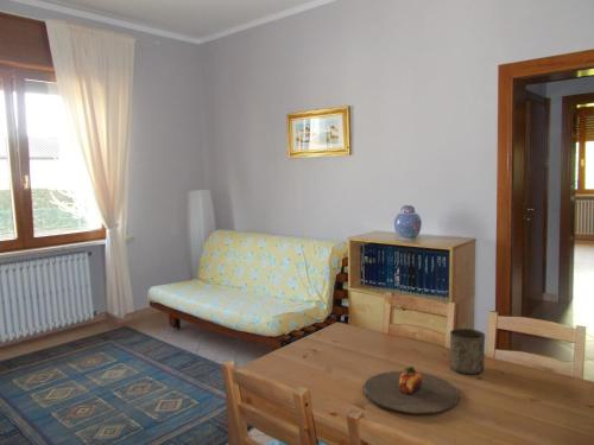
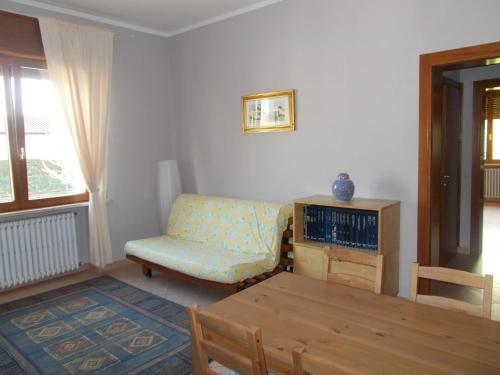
- cup [449,328,486,375]
- plate [362,365,461,415]
